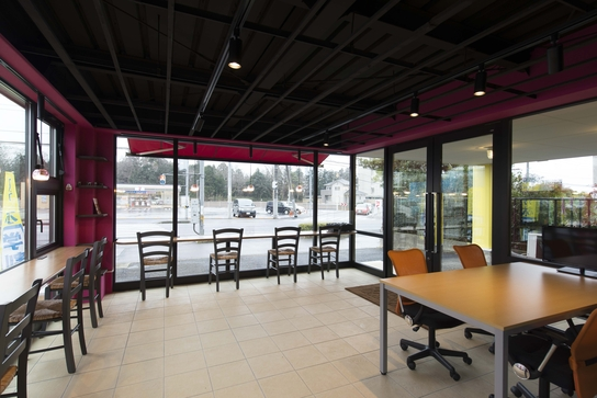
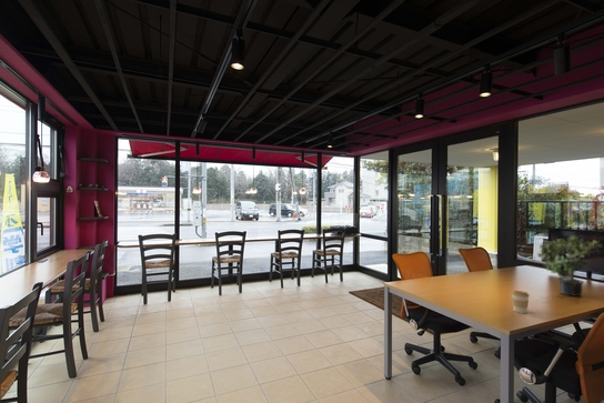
+ potted plant [536,234,603,298]
+ coffee cup [511,290,531,314]
